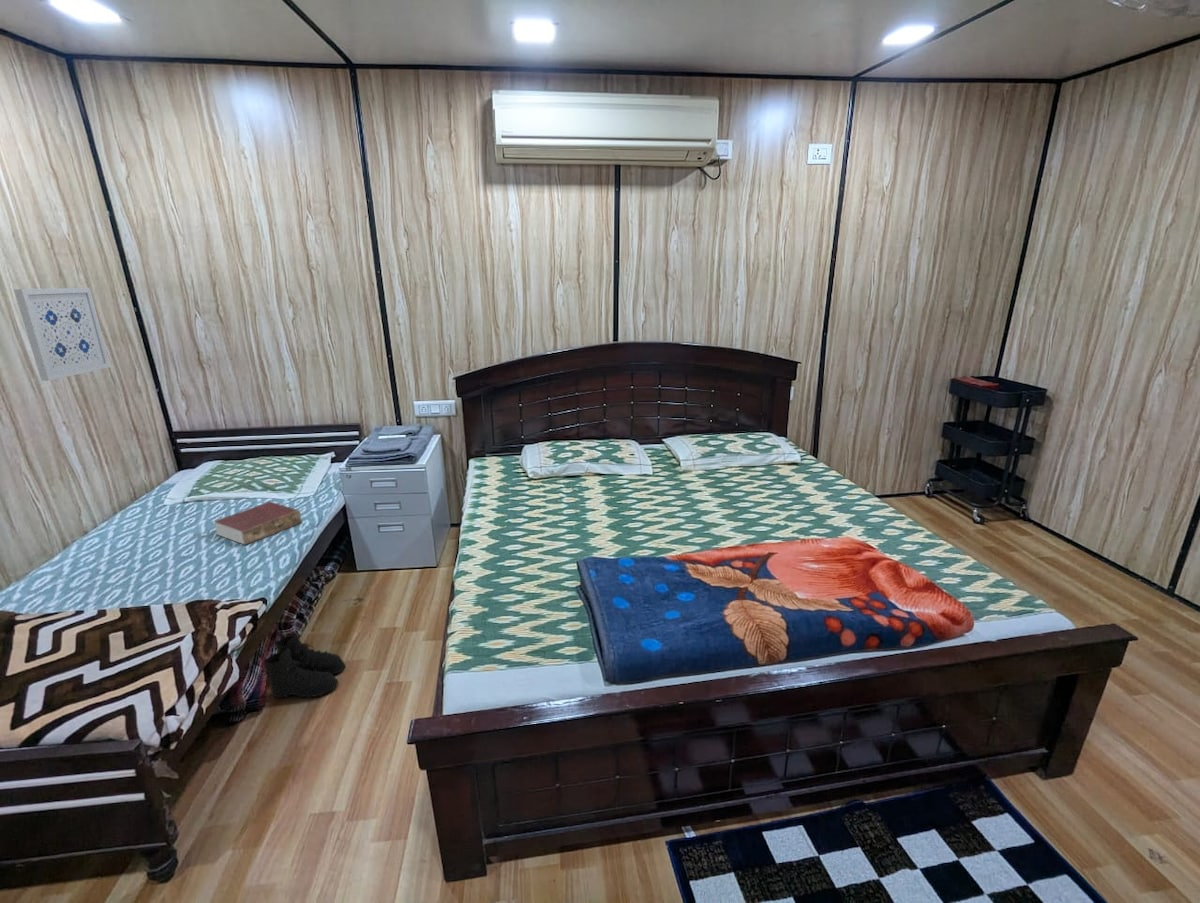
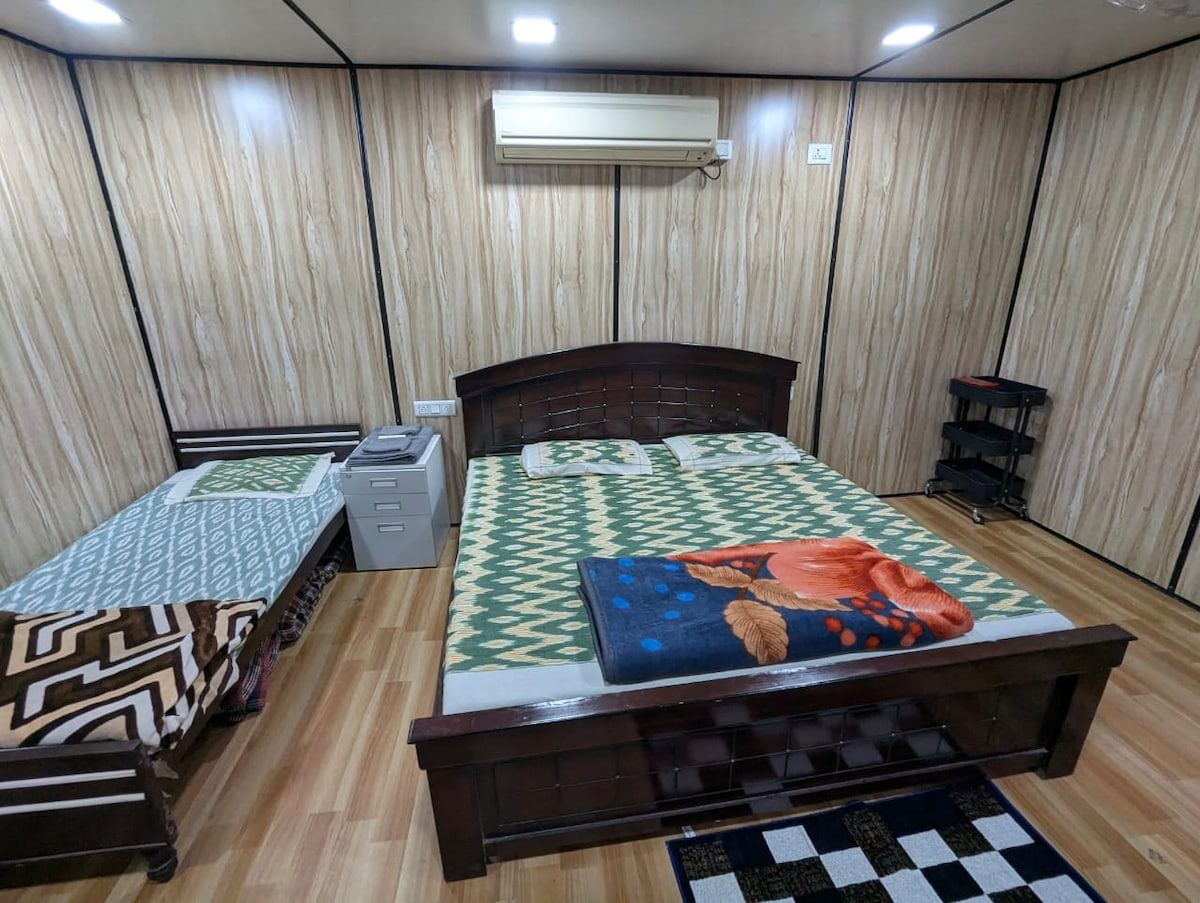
- wall art [13,287,112,382]
- boots [262,632,346,699]
- book [212,501,303,546]
